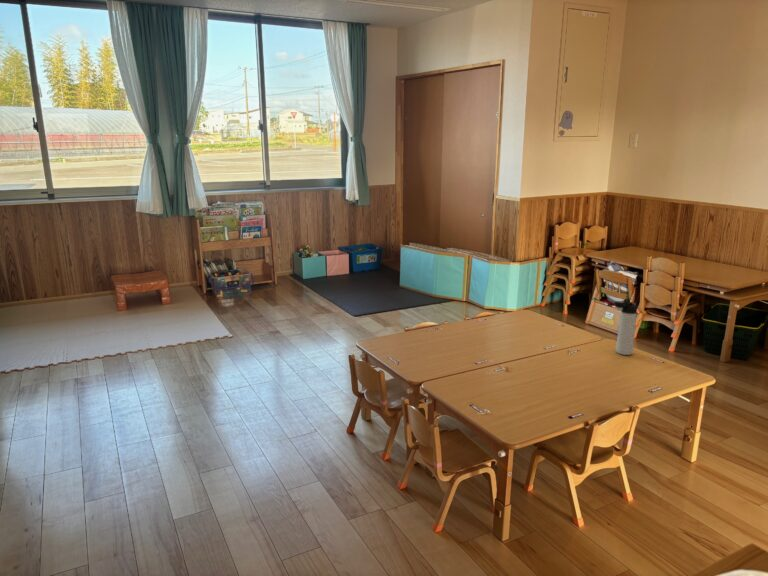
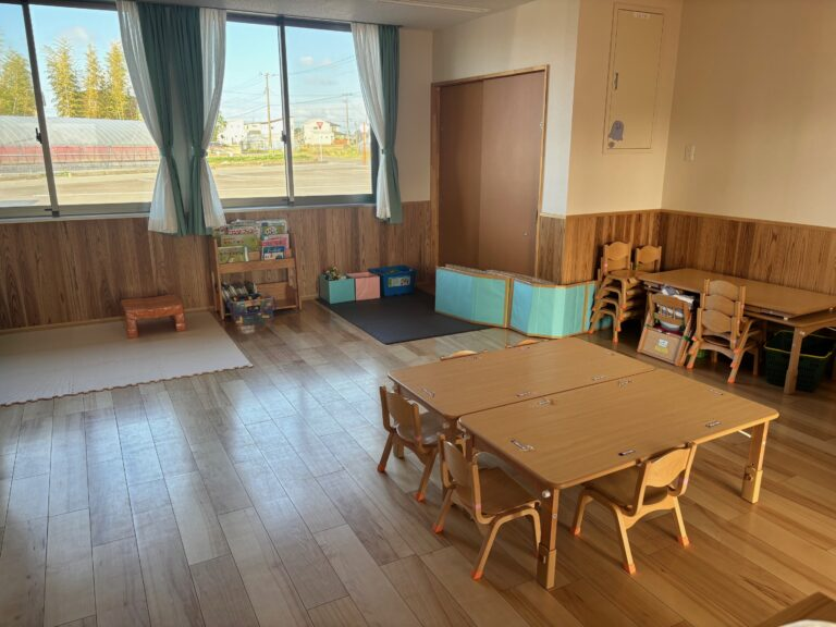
- thermos bottle [613,301,638,356]
